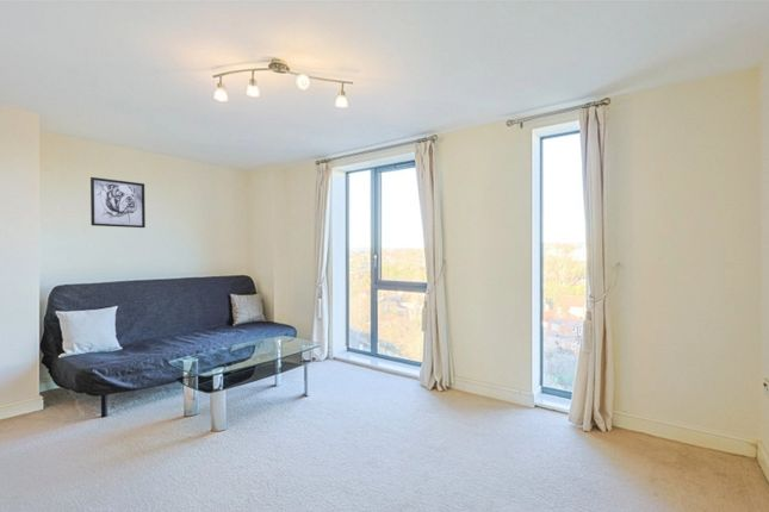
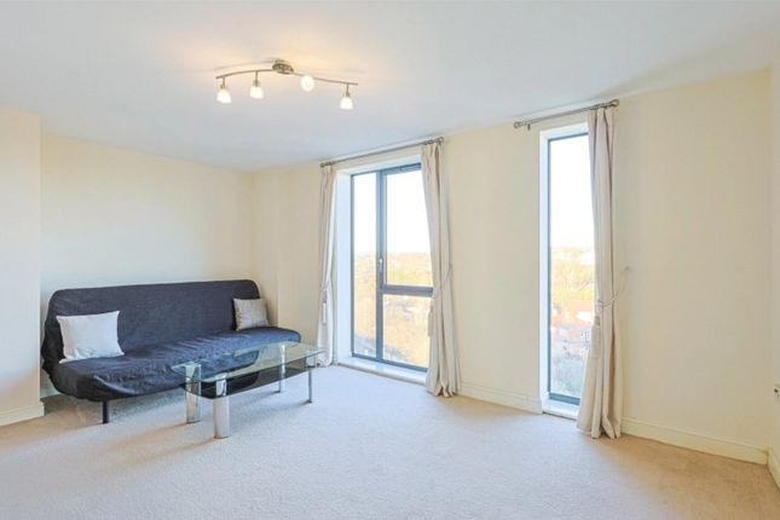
- wall art [89,176,147,229]
